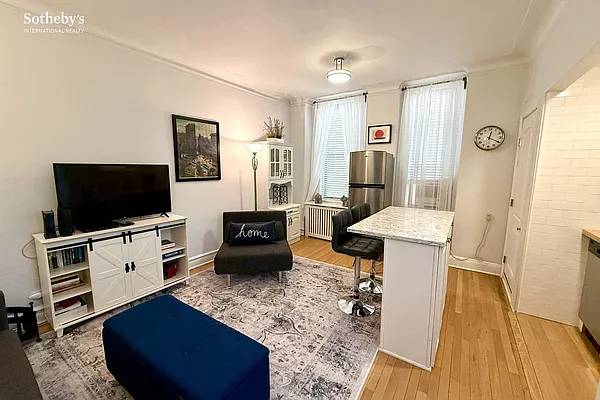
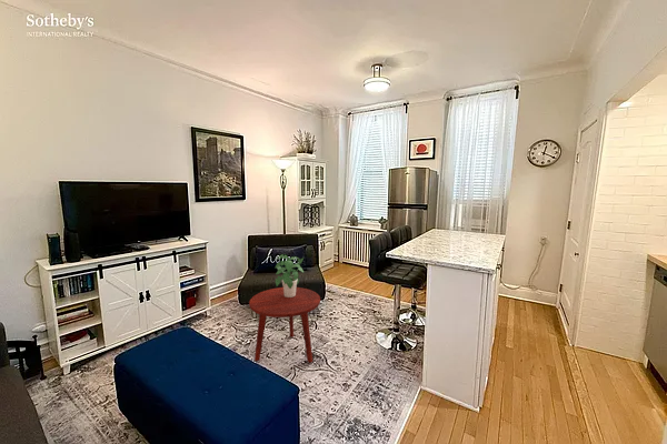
+ side table [248,286,321,364]
+ potted plant [273,253,305,297]
